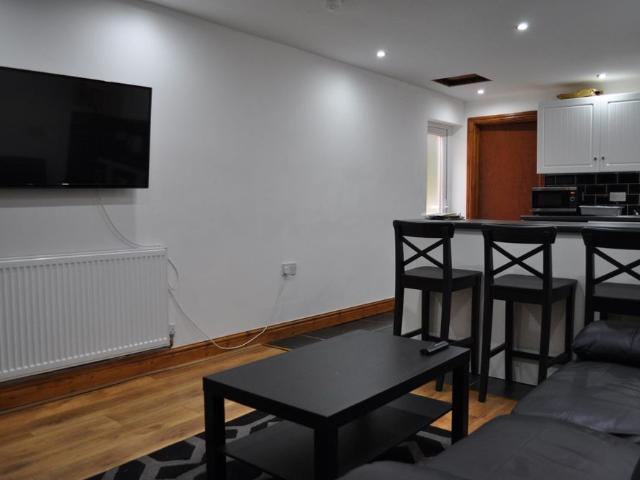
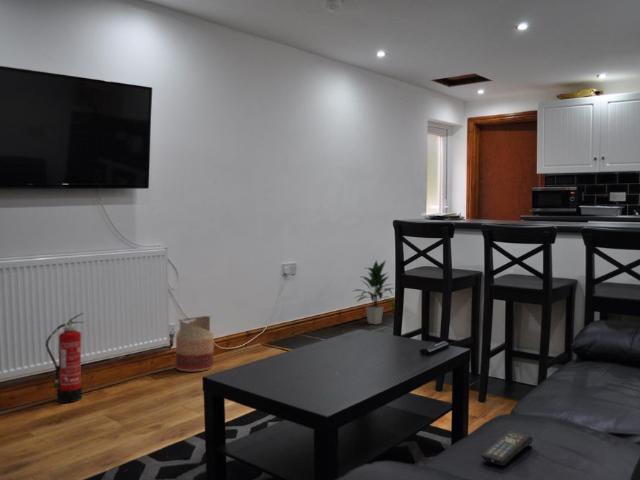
+ basket [175,314,215,372]
+ fire extinguisher [45,312,85,404]
+ remote control [480,430,534,467]
+ indoor plant [350,259,396,325]
